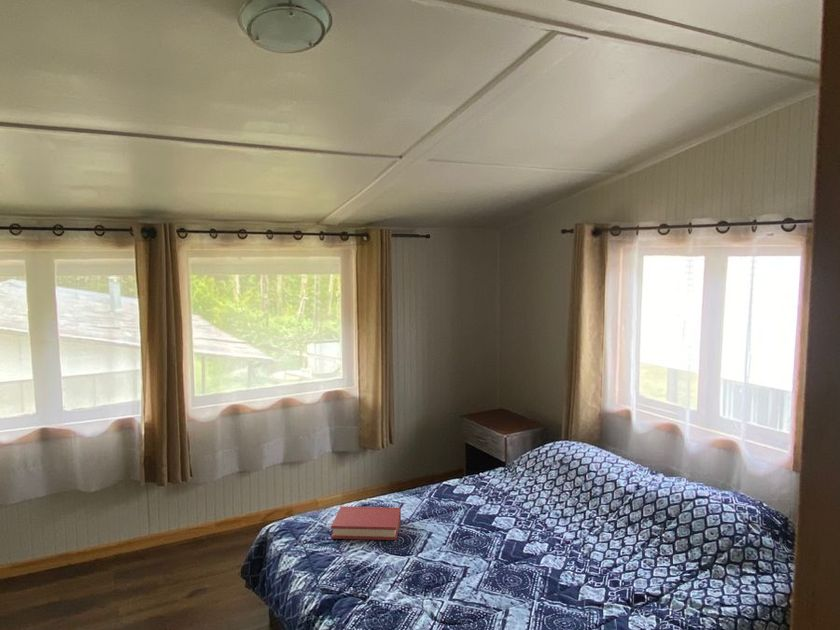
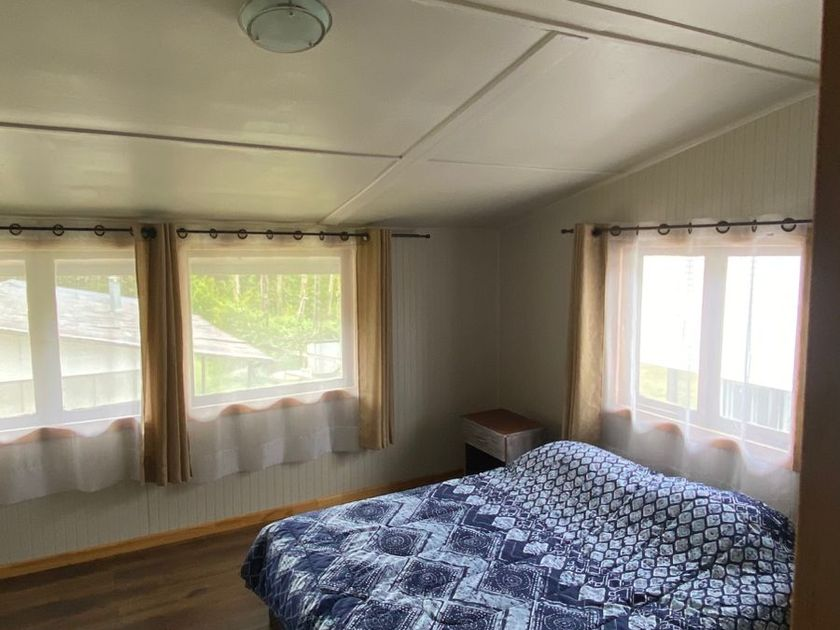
- hardback book [330,506,402,541]
